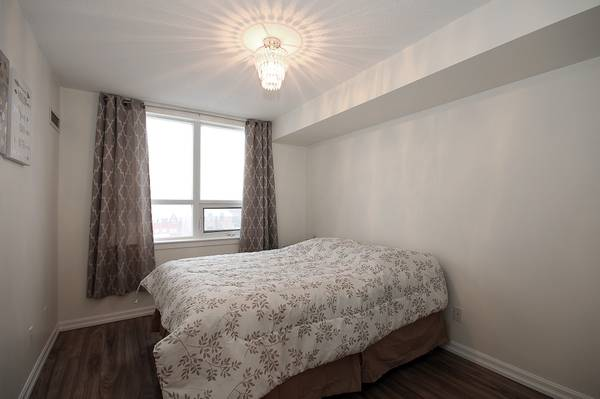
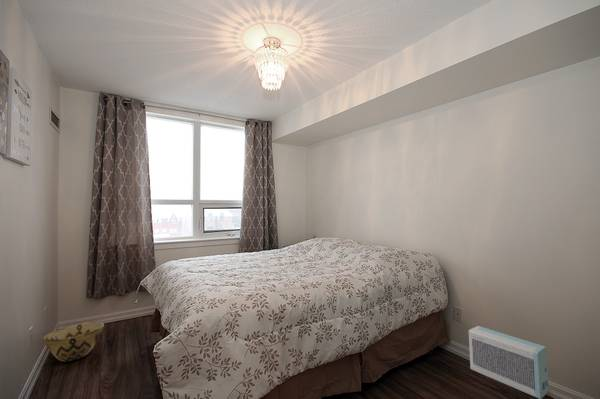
+ woven basket [43,321,105,363]
+ air purifier [468,325,550,399]
